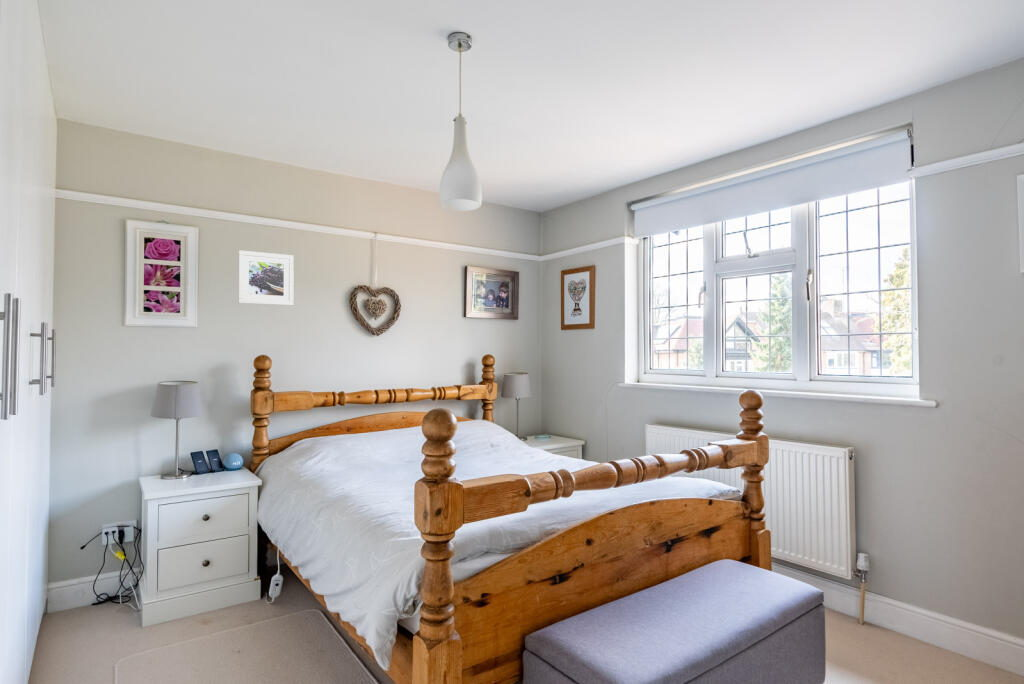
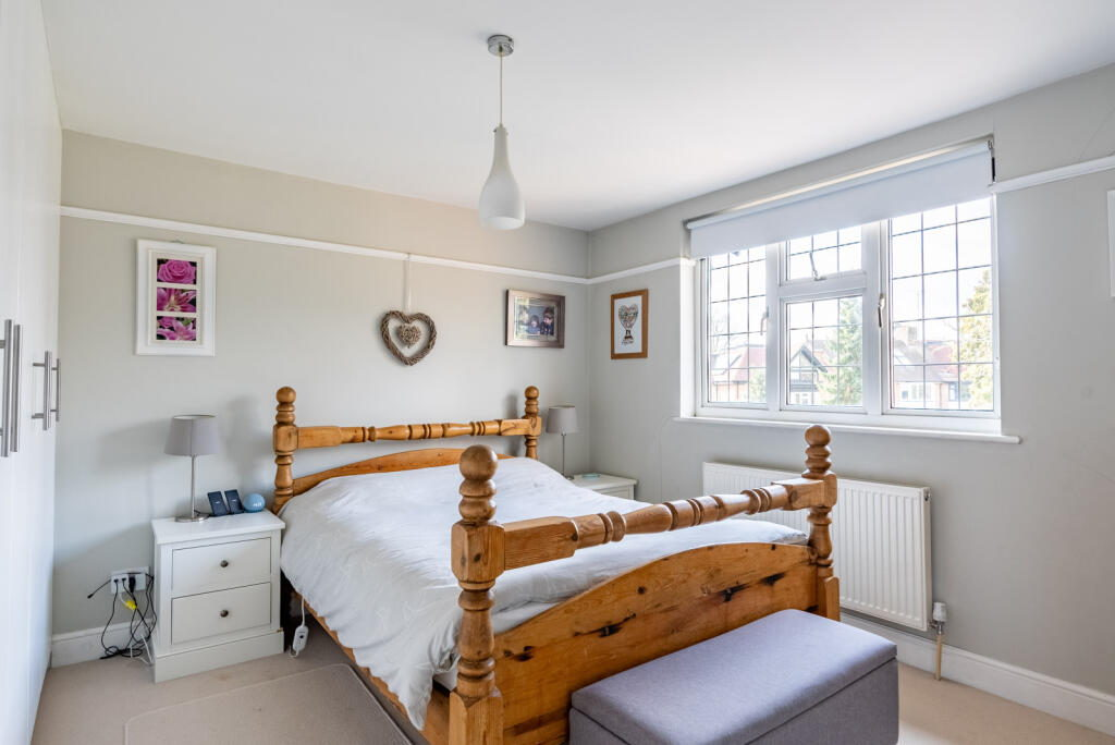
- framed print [237,249,295,307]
